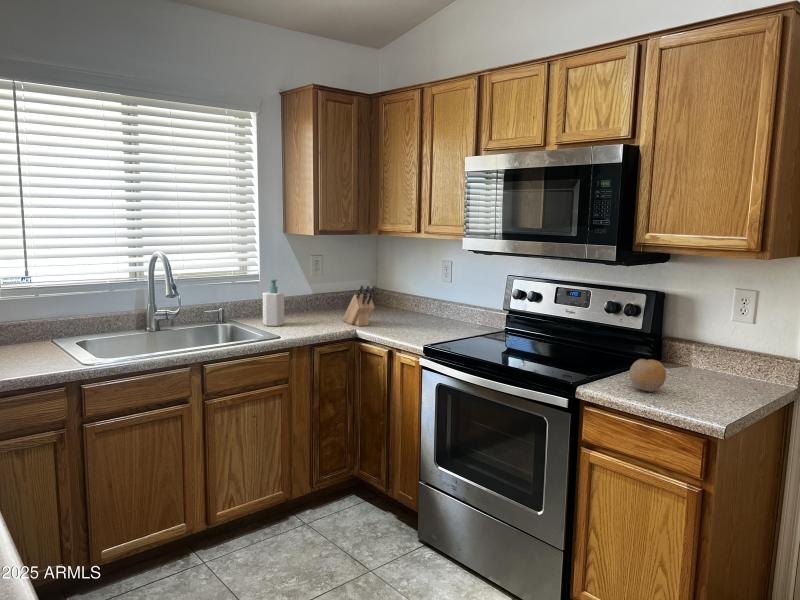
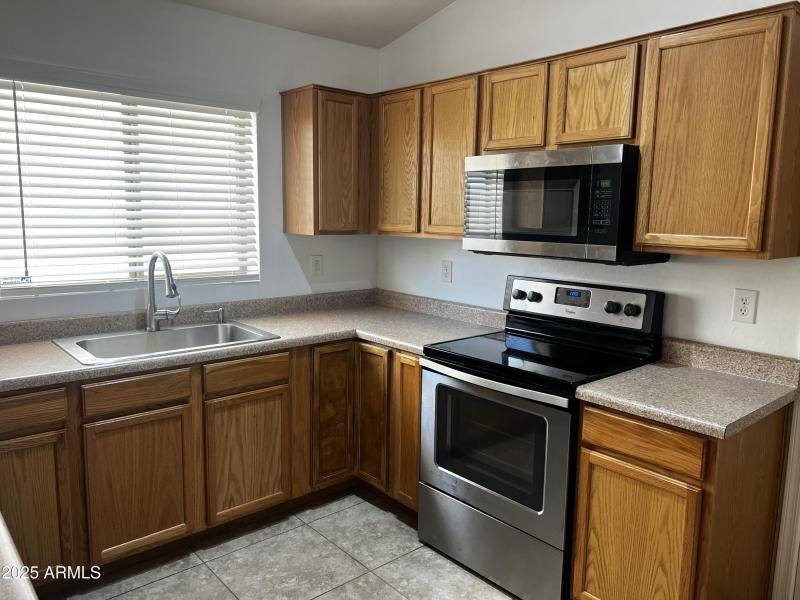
- fruit [628,358,667,392]
- soap bottle [262,278,285,327]
- knife block [342,285,377,327]
